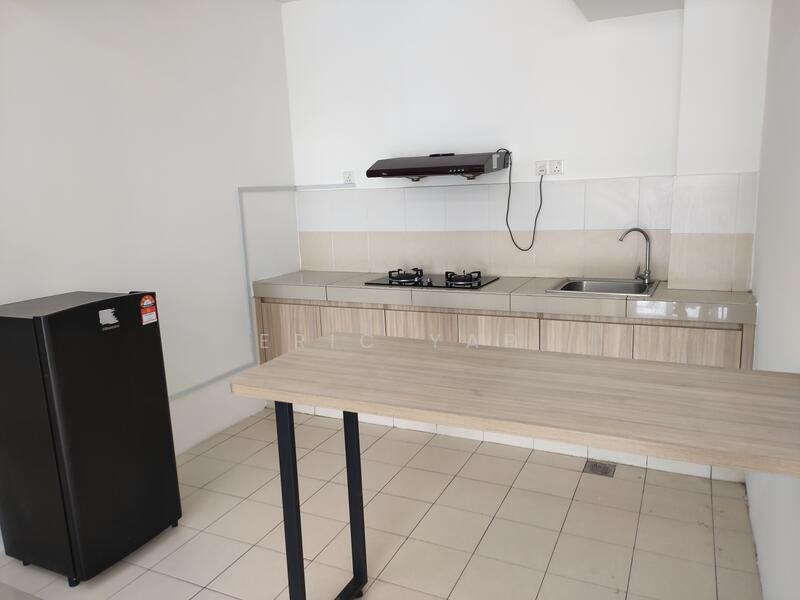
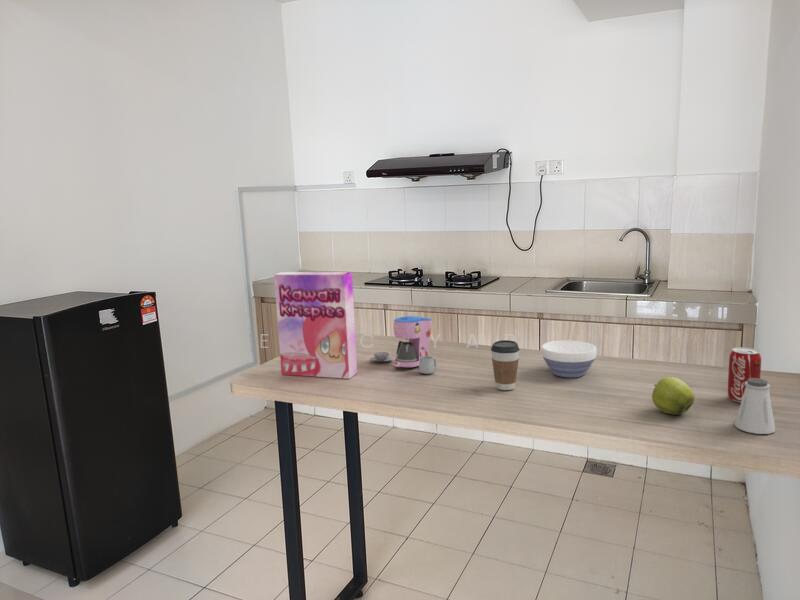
+ cereal box [273,271,359,380]
+ saltshaker [734,378,776,435]
+ apple [651,376,696,416]
+ bowl [541,340,597,379]
+ coffee maker [369,315,438,375]
+ coffee cup [490,339,520,391]
+ beverage can [727,346,762,404]
